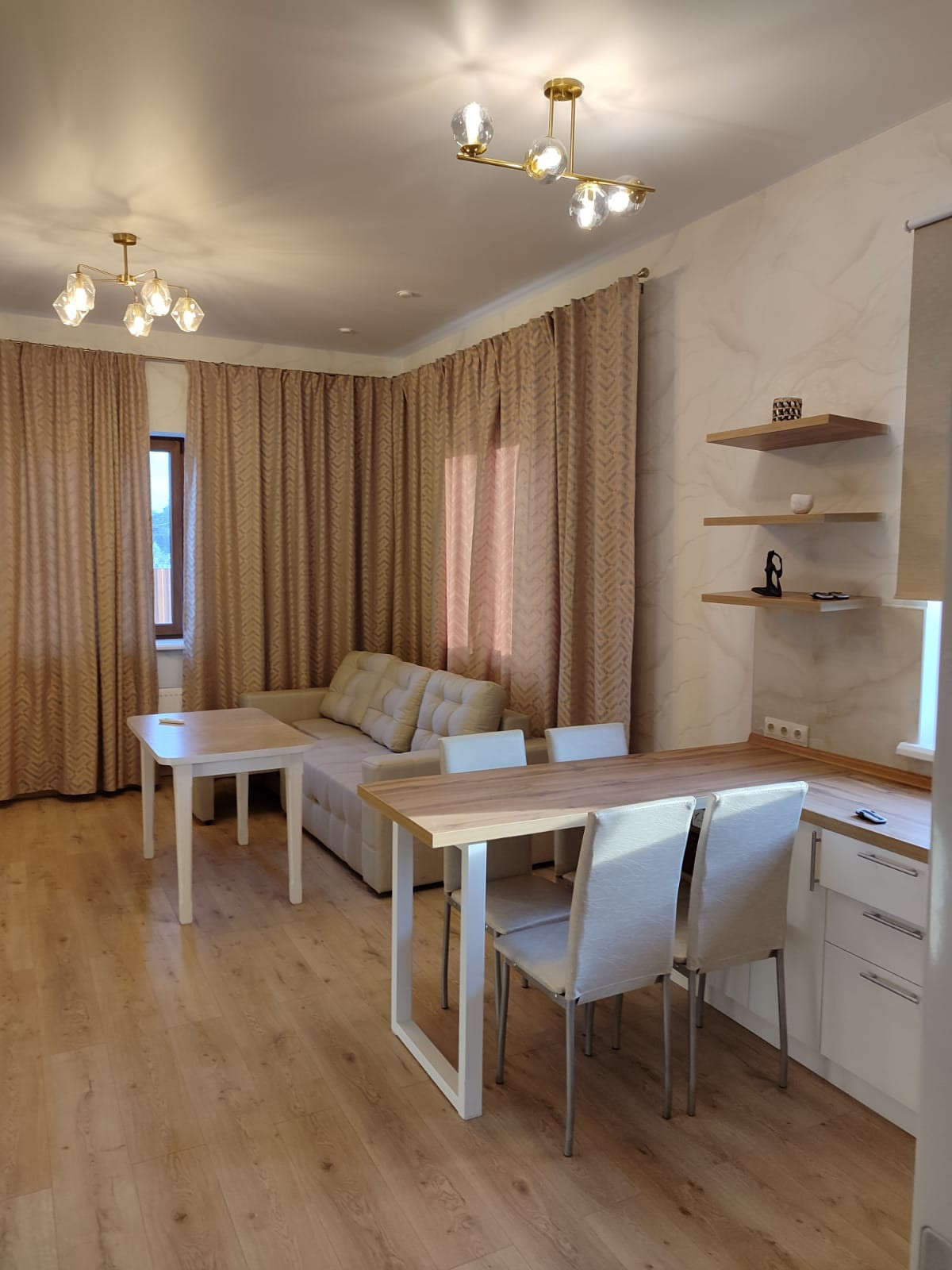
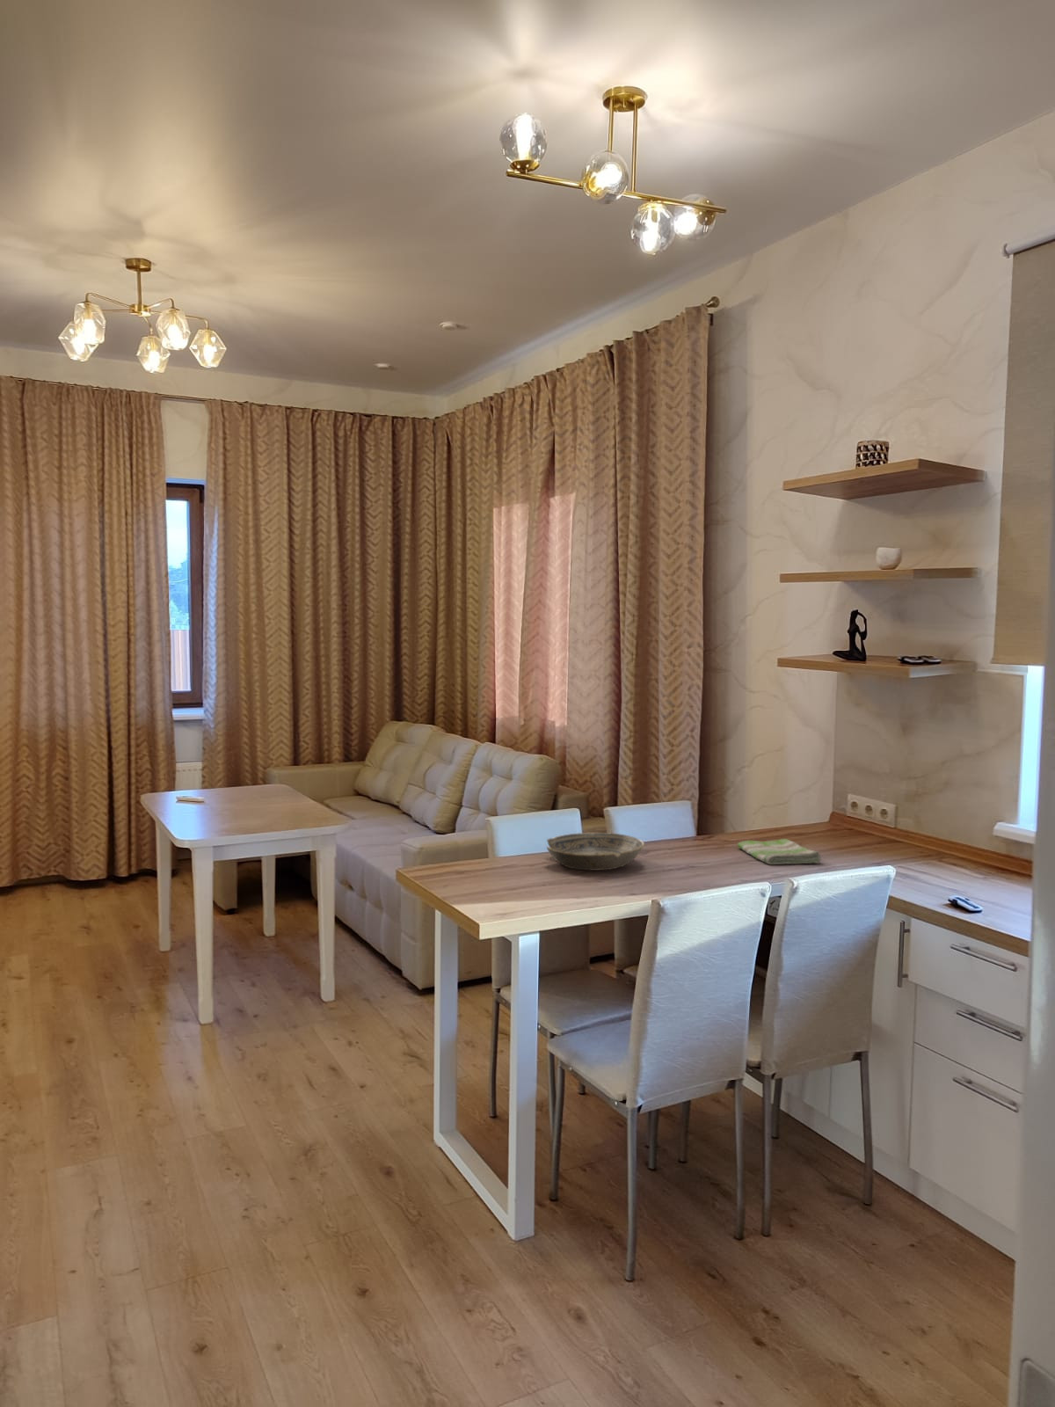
+ bowl [546,832,645,872]
+ dish towel [737,838,823,865]
